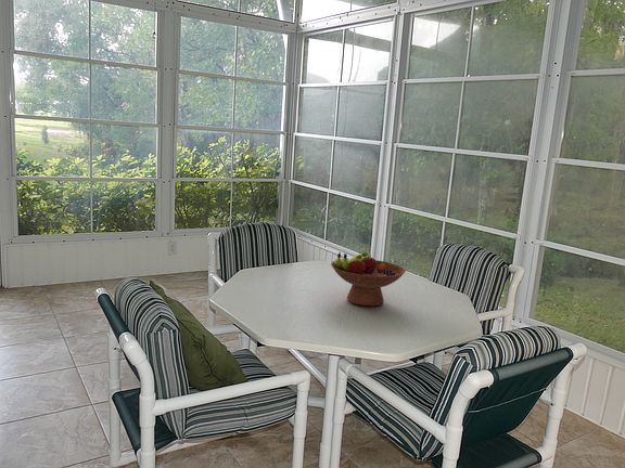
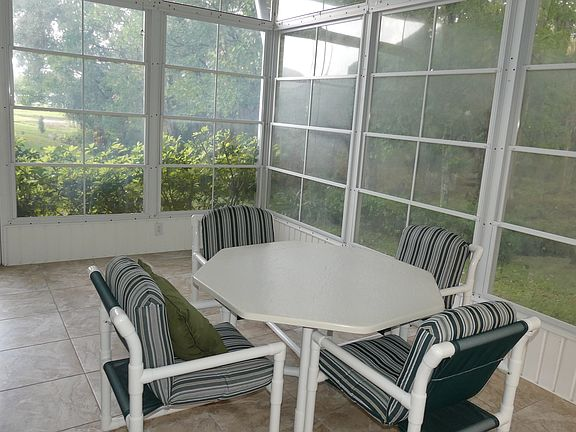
- fruit bowl [330,251,407,308]
